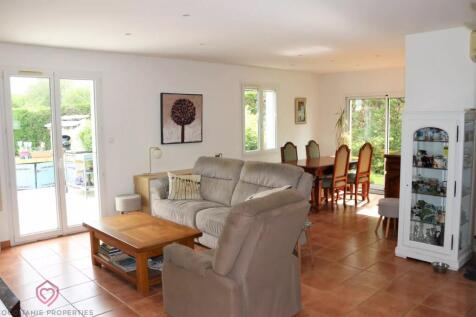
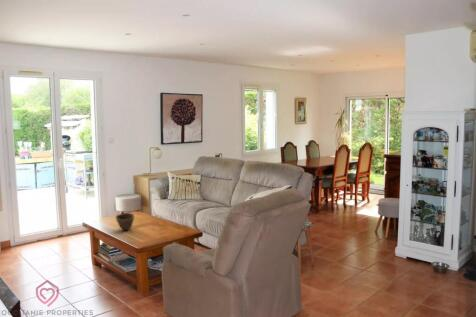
+ bowl [115,212,135,231]
